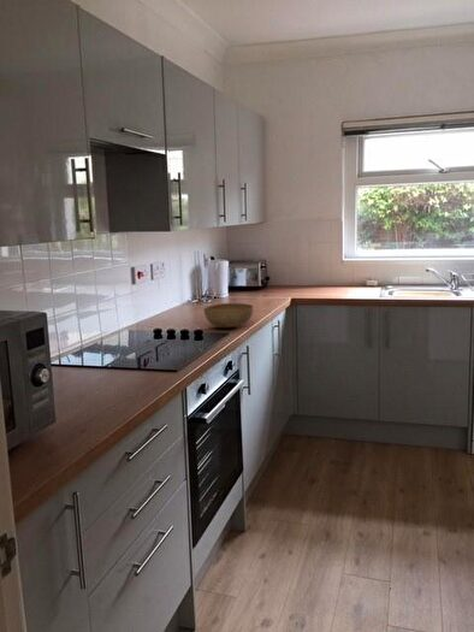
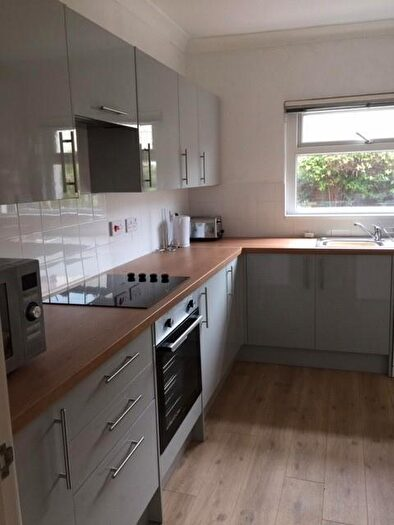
- bowl [203,302,254,329]
